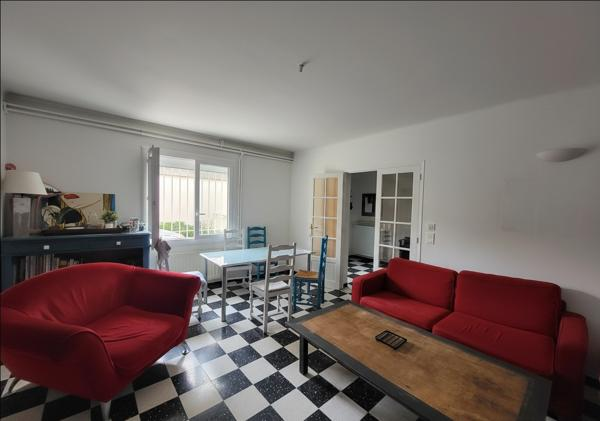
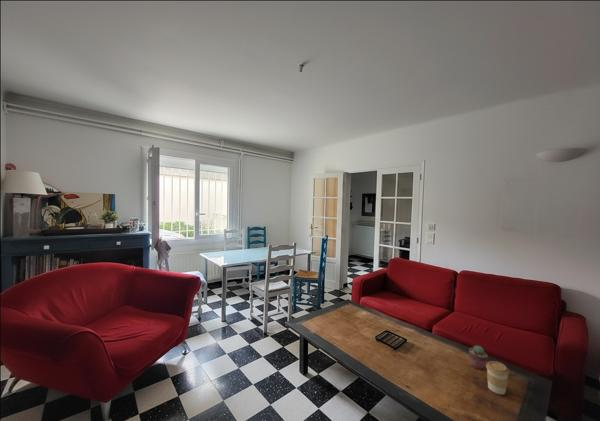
+ potted succulent [468,345,489,370]
+ coffee cup [485,360,510,396]
